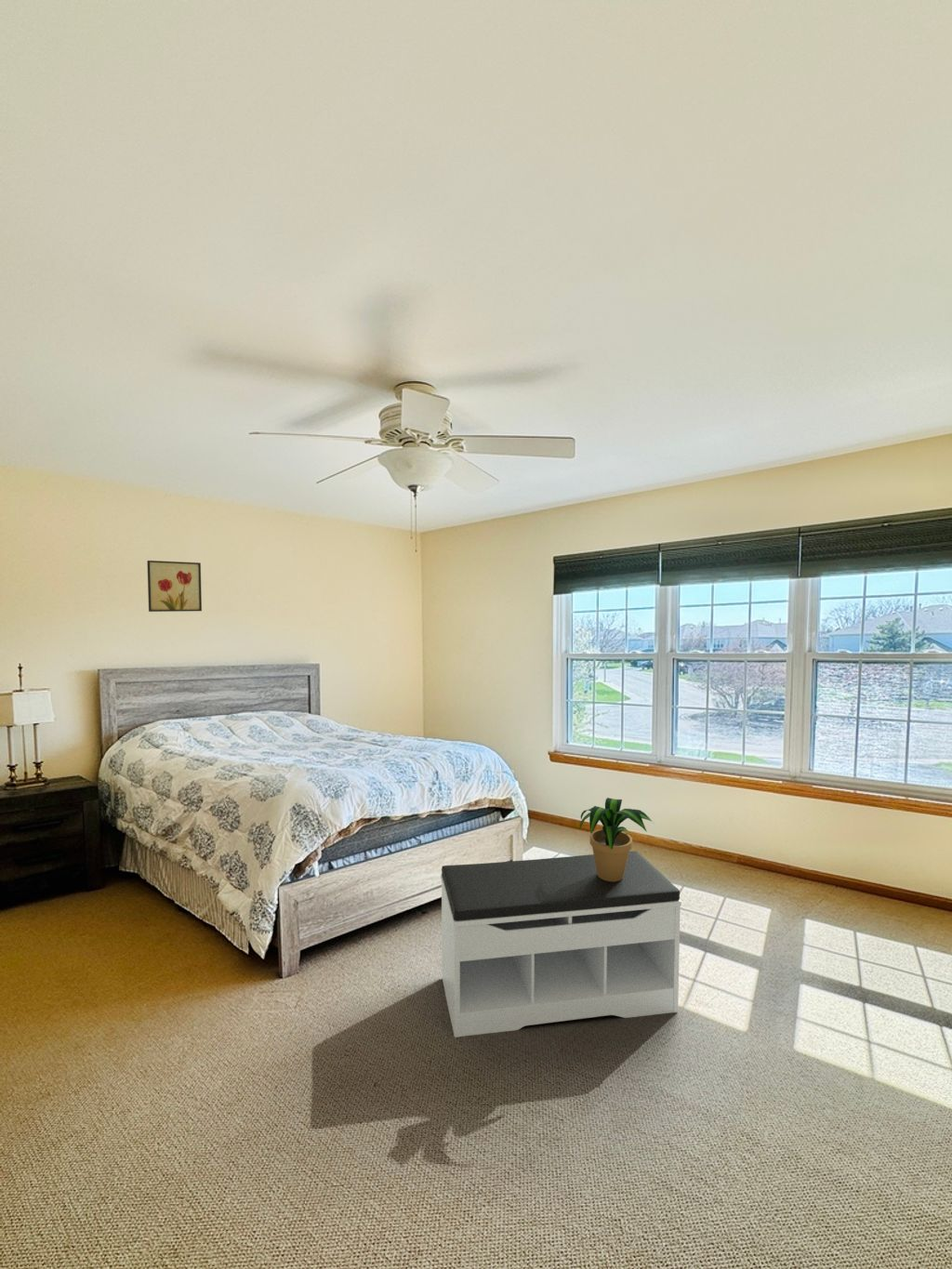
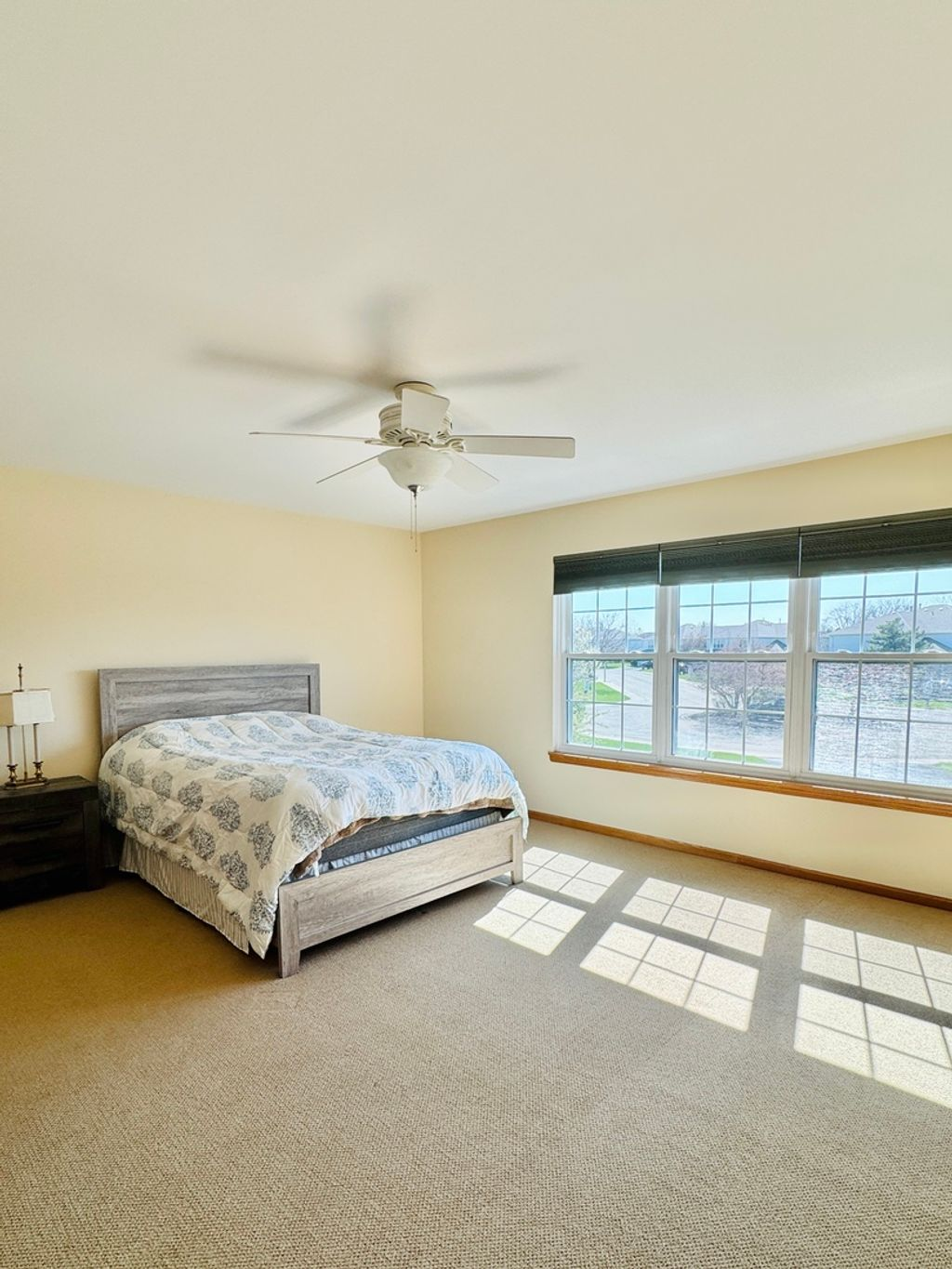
- bench [440,850,682,1038]
- wall art [146,560,203,613]
- potted plant [578,797,655,881]
